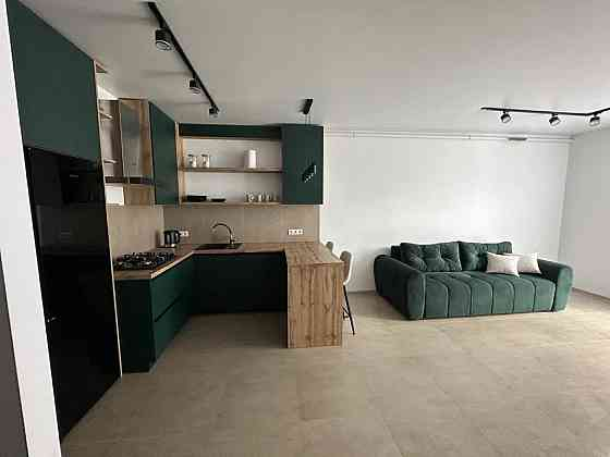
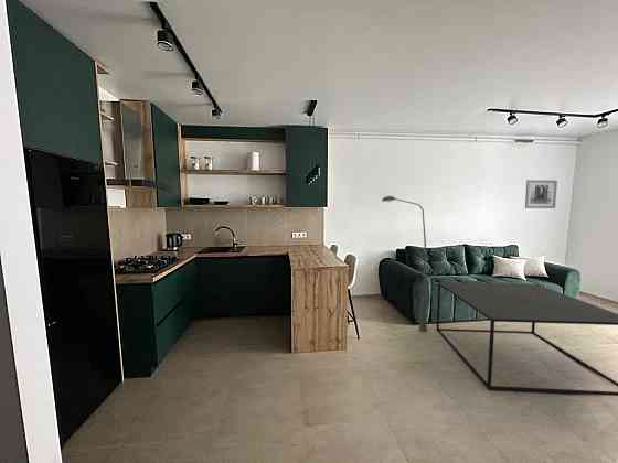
+ floor lamp [381,195,428,333]
+ coffee table [436,281,618,397]
+ wall art [524,179,558,209]
